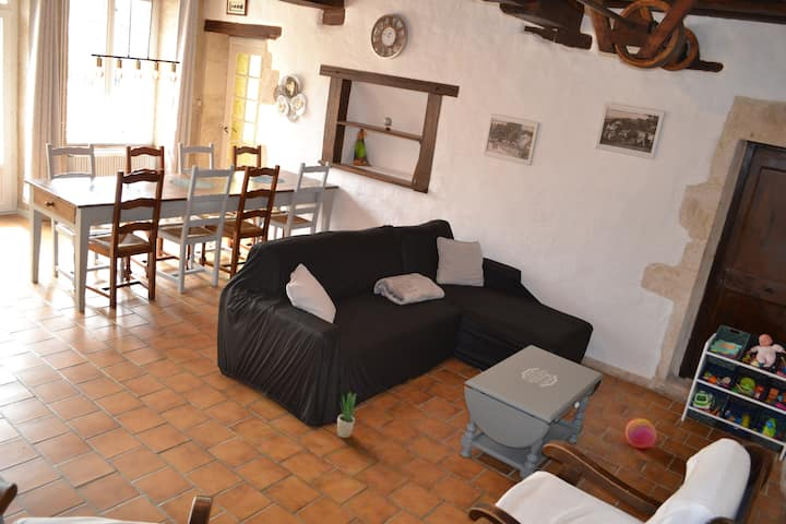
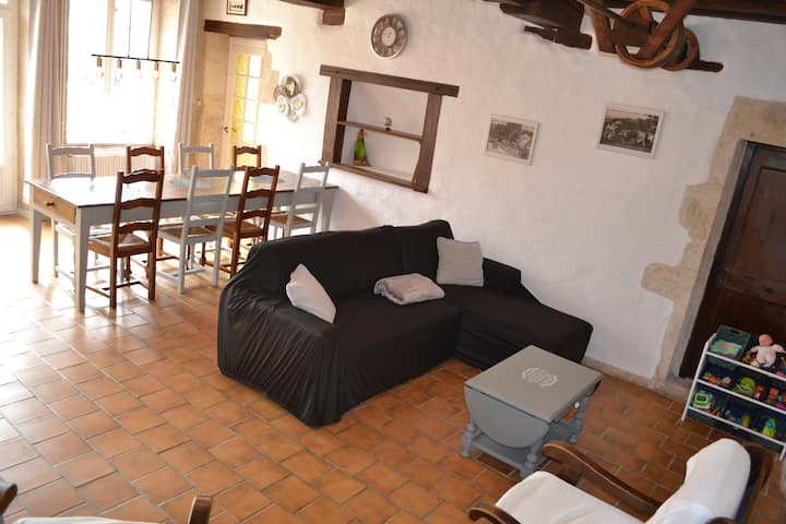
- ball [624,417,657,449]
- potted plant [336,390,358,439]
